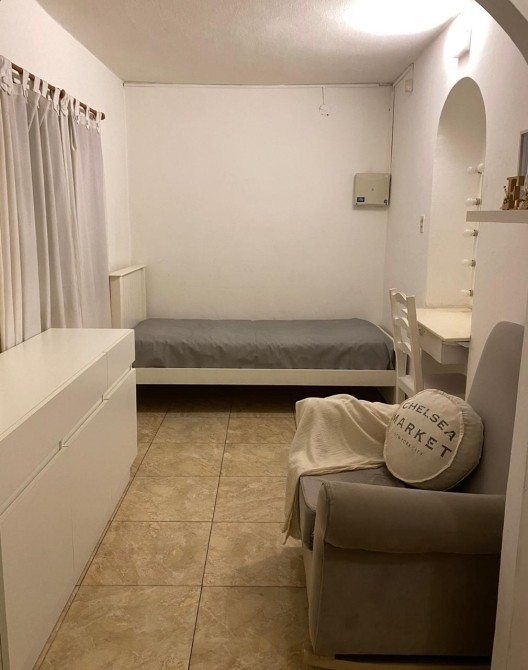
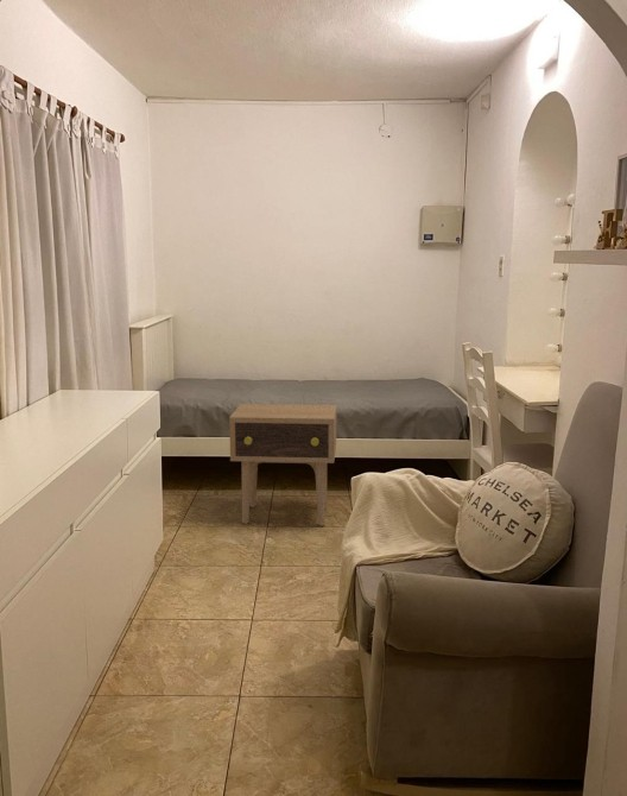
+ side table [228,403,337,526]
